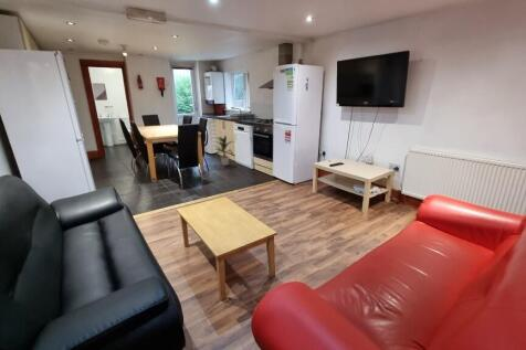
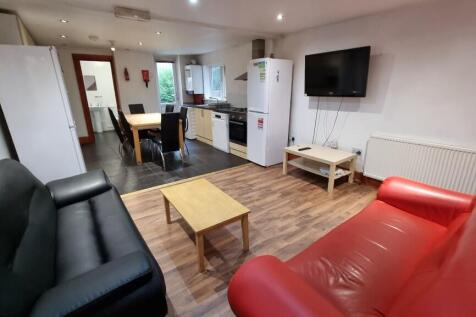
- indoor plant [211,135,234,167]
